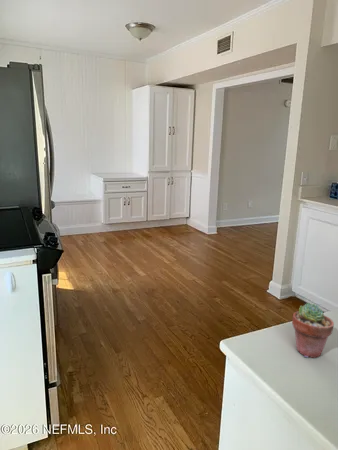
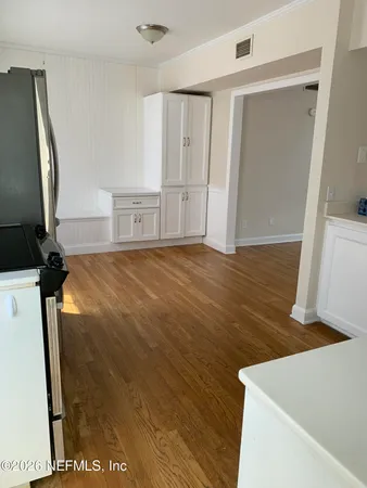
- potted succulent [291,302,335,359]
